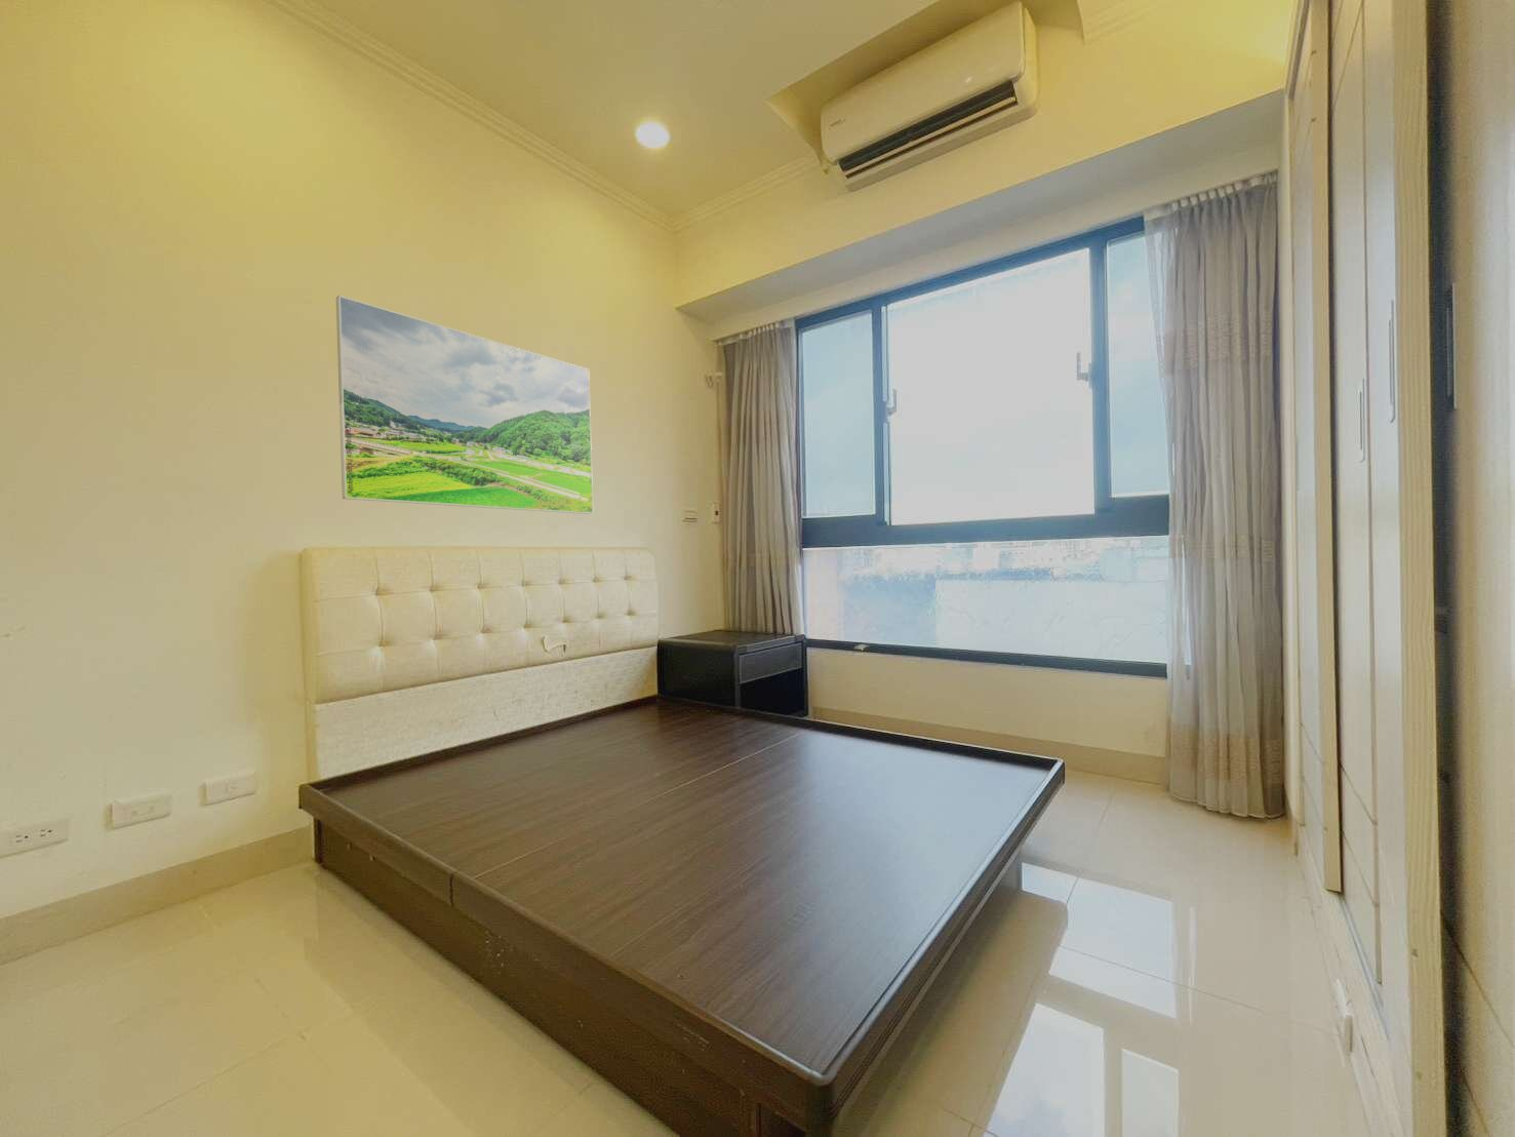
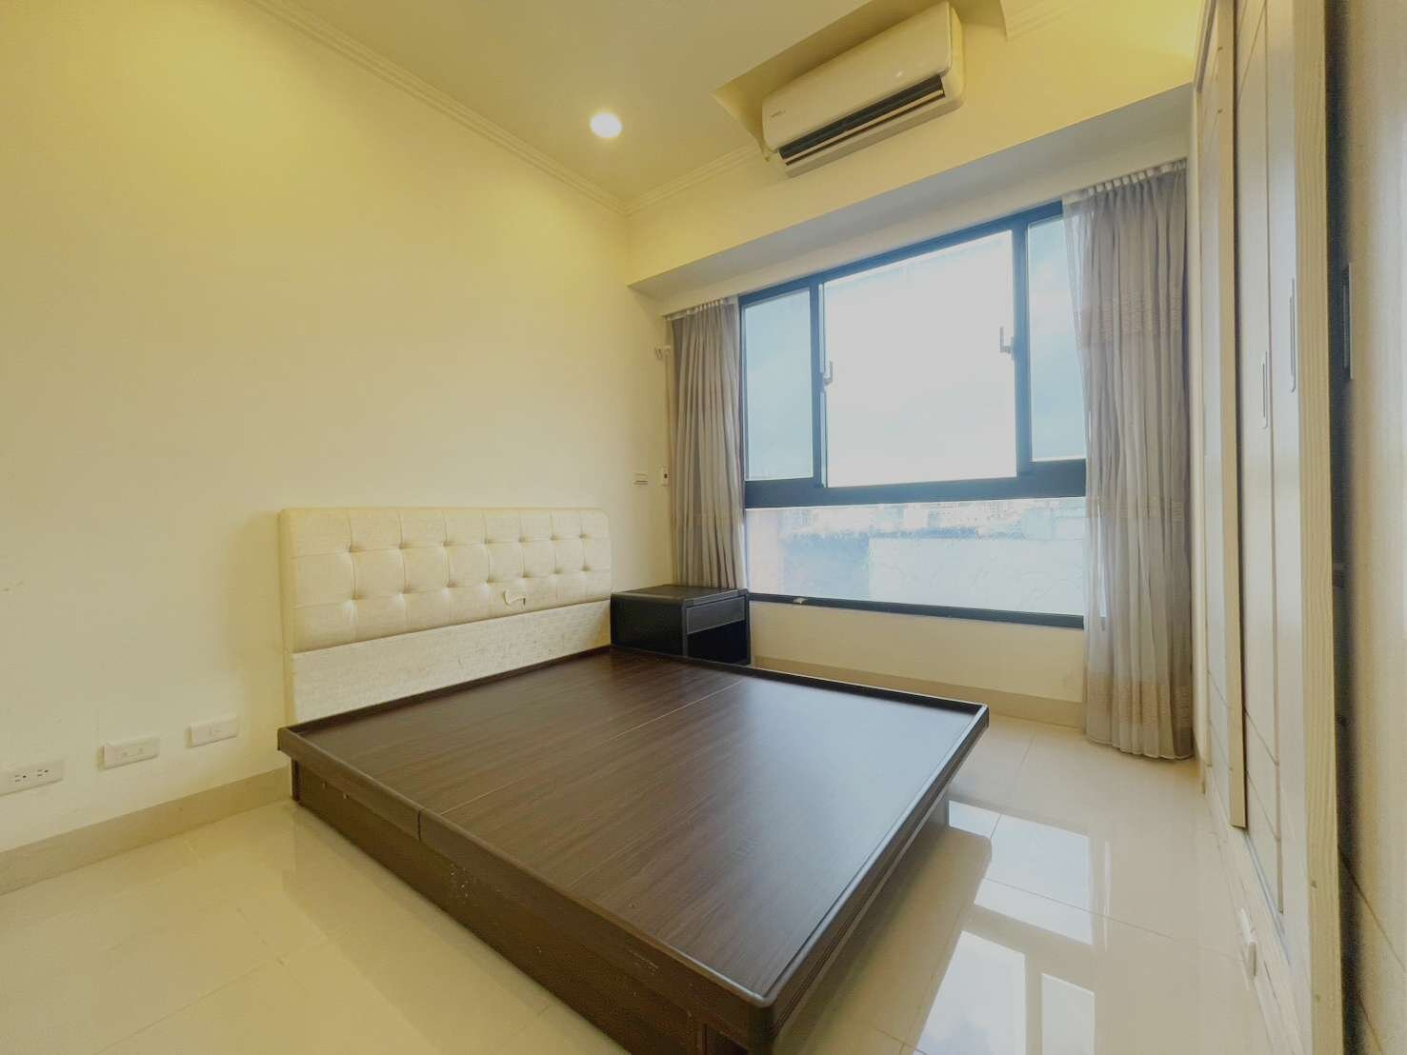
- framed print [335,295,593,515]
